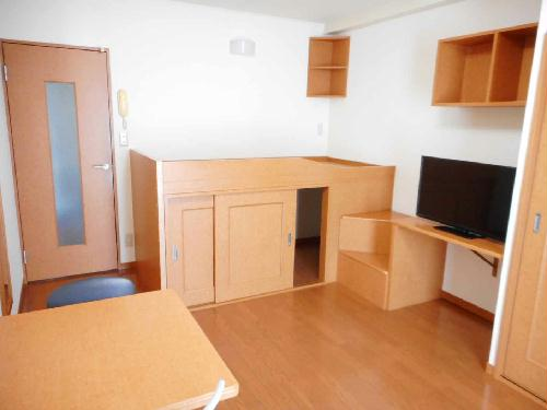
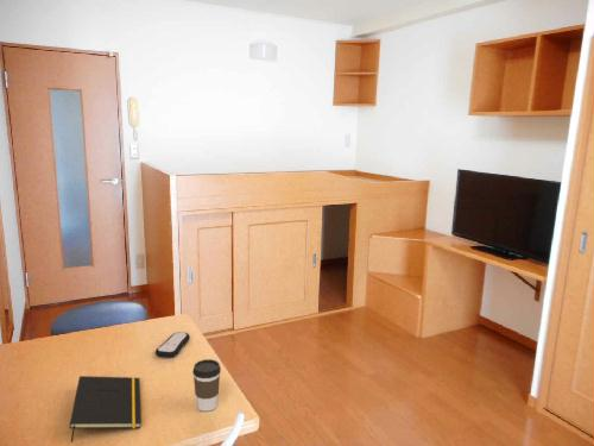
+ remote control [154,331,191,359]
+ notepad [68,375,143,444]
+ coffee cup [191,358,222,413]
